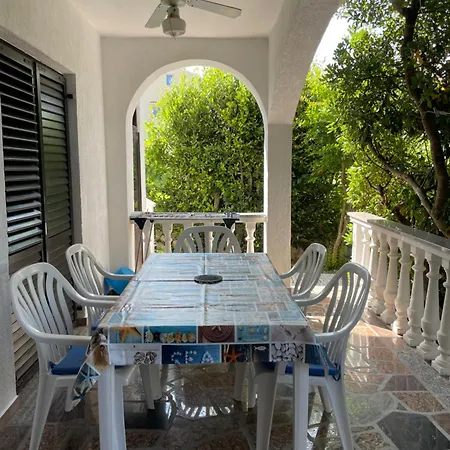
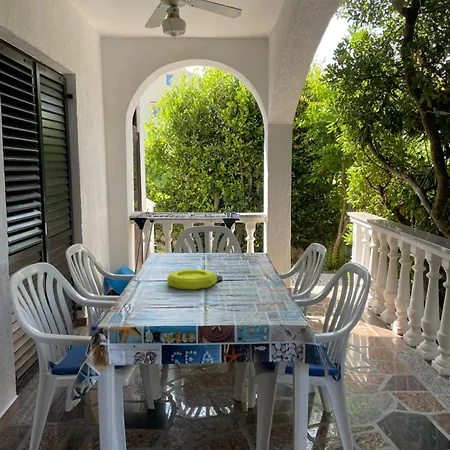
+ bowl [166,268,218,290]
